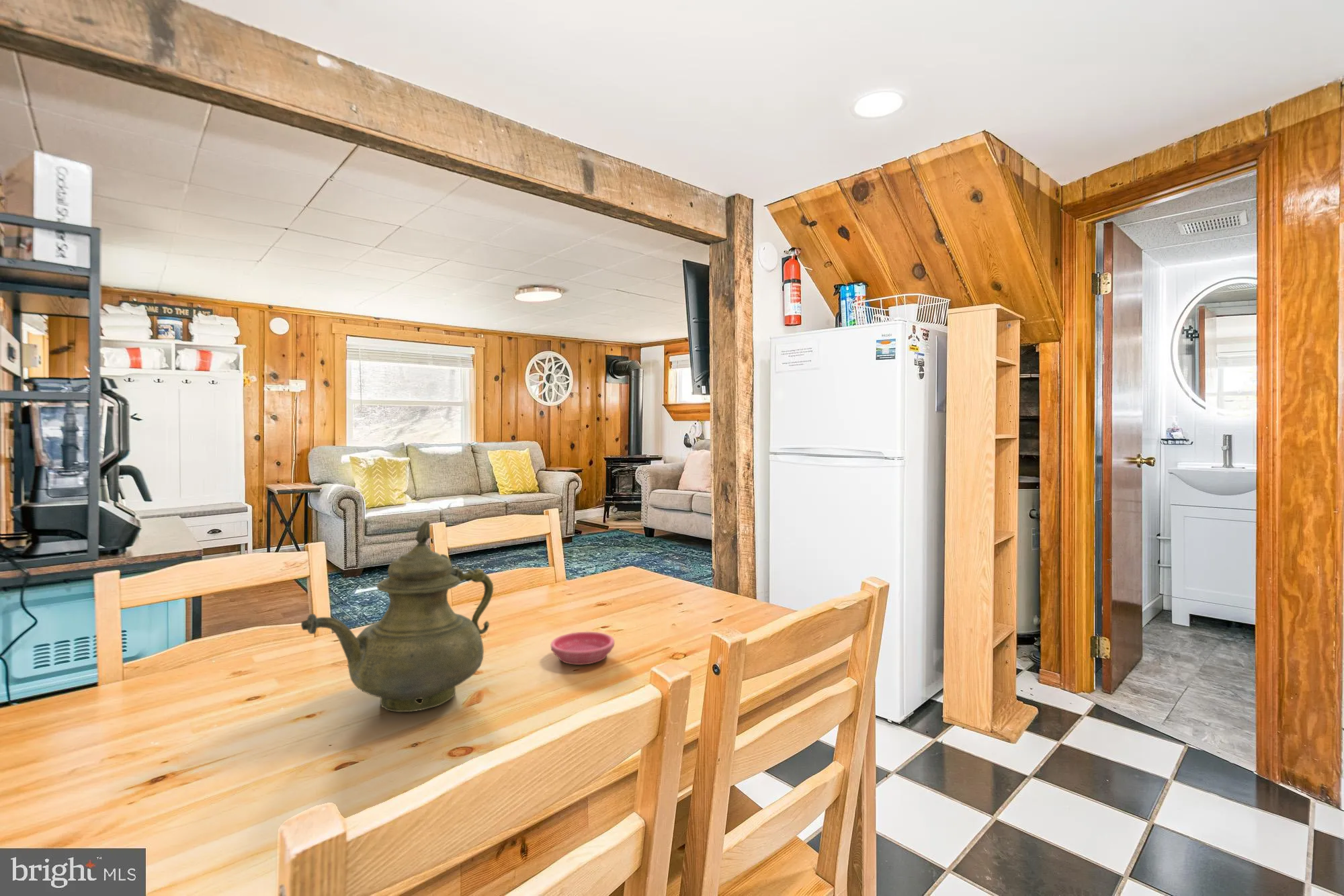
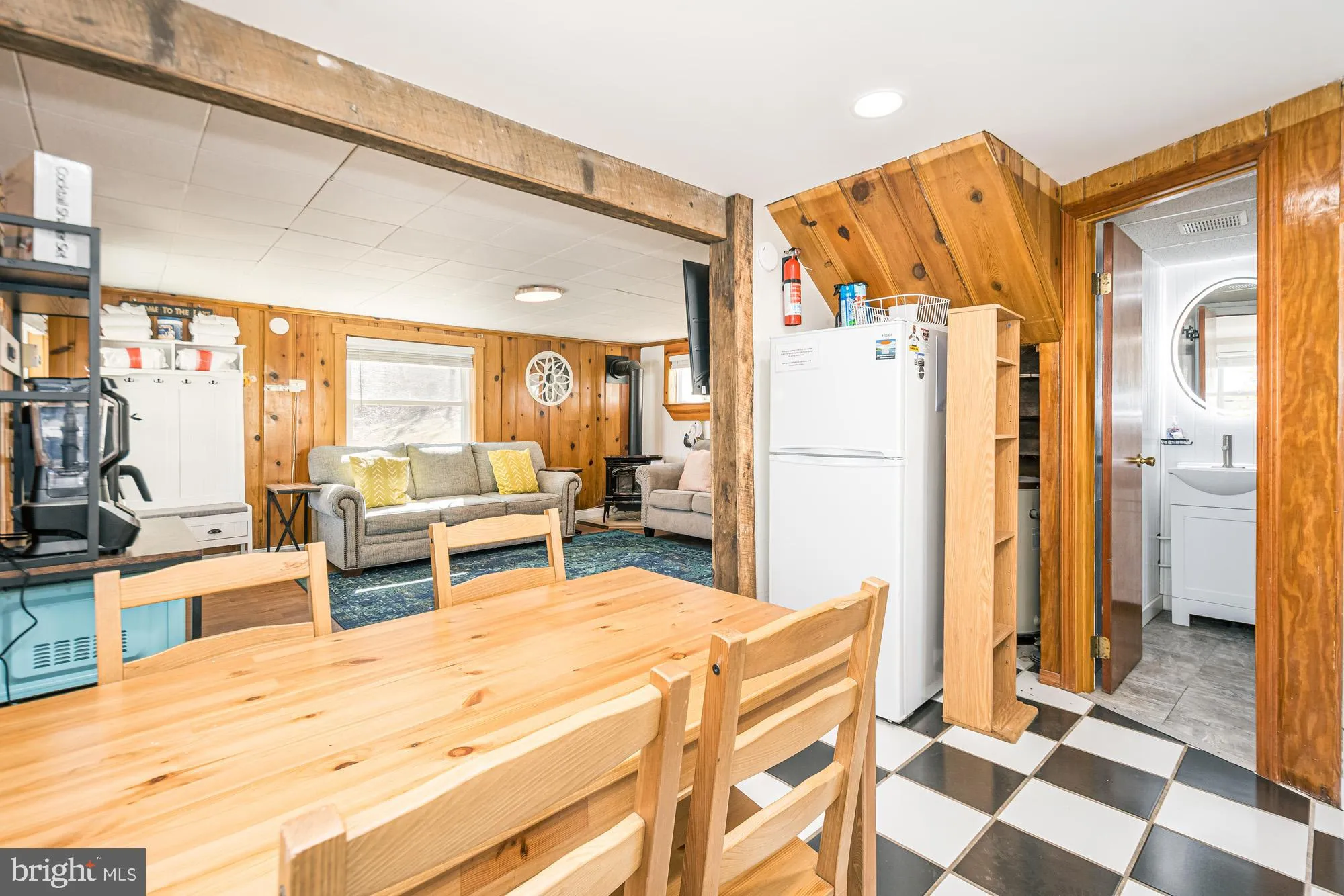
- saucer [550,631,615,666]
- teapot [300,521,494,713]
